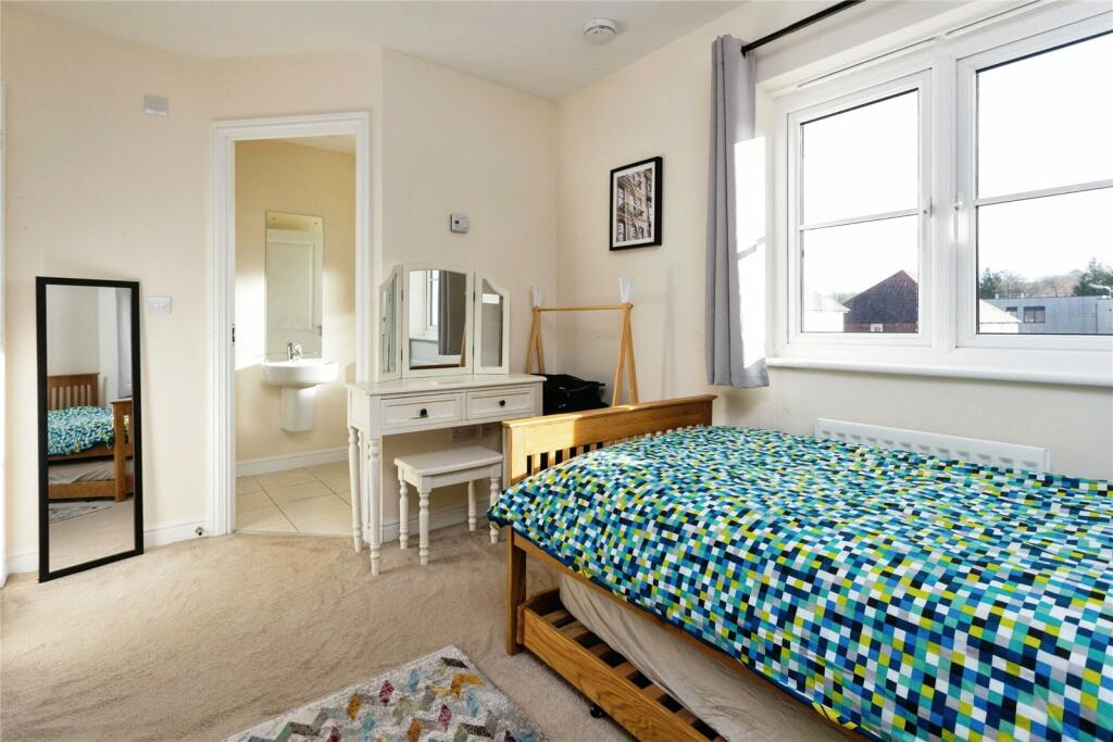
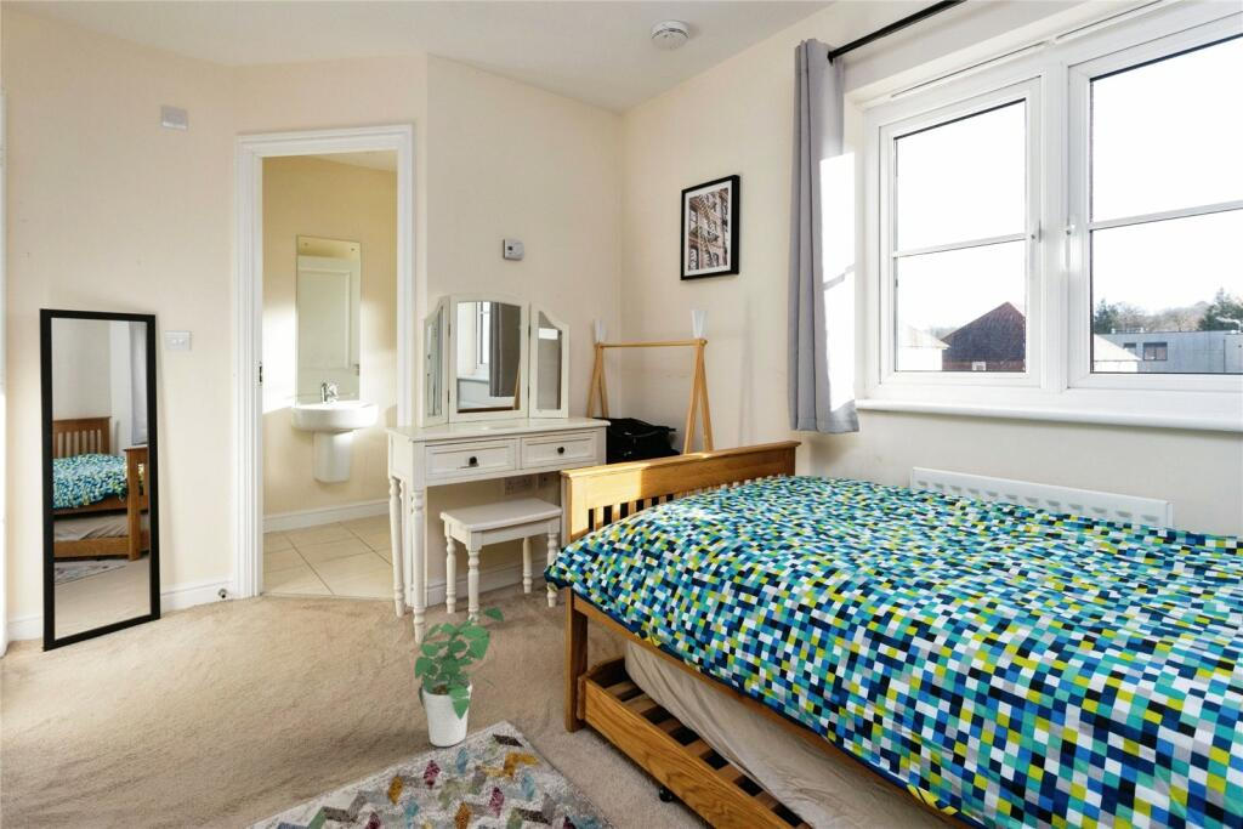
+ potted plant [414,607,505,748]
